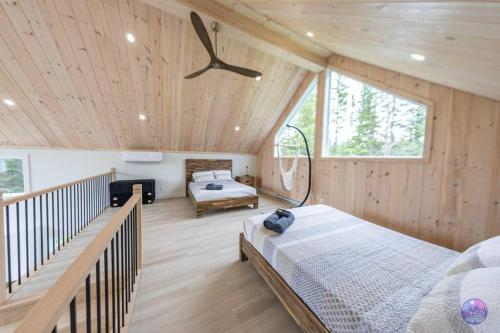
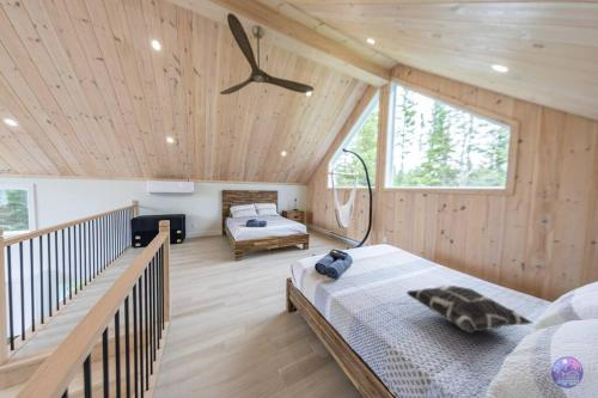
+ decorative pillow [405,284,533,335]
